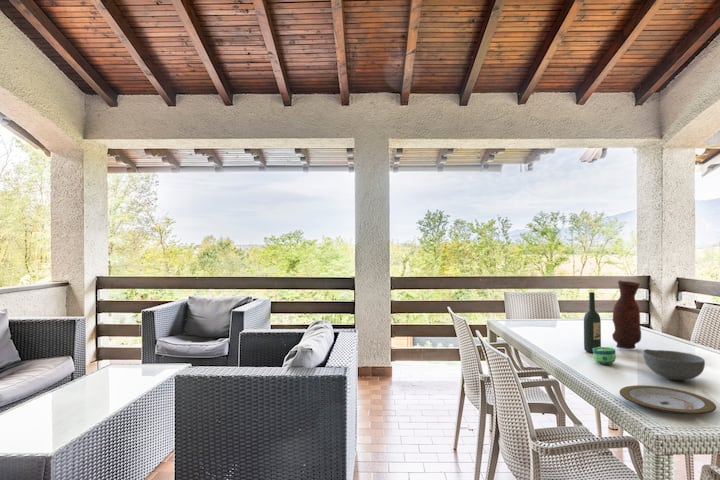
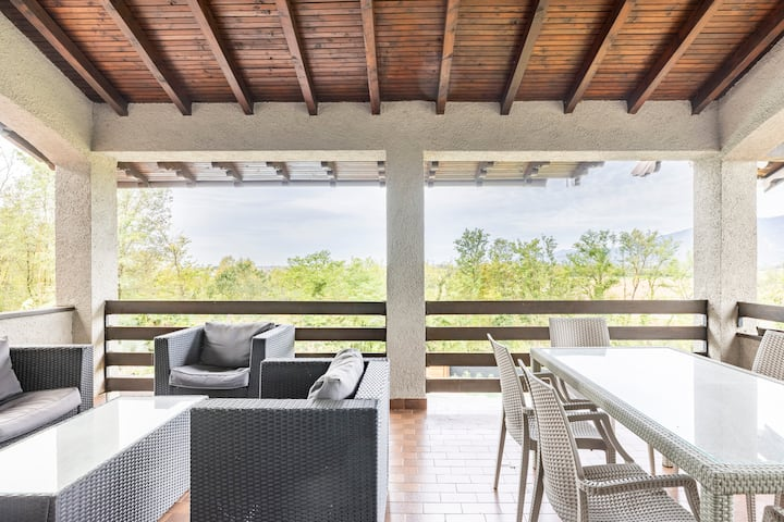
- cup [592,346,617,365]
- bowl [642,348,706,381]
- wine bottle [583,291,602,354]
- vase [611,280,642,350]
- plate [618,384,717,415]
